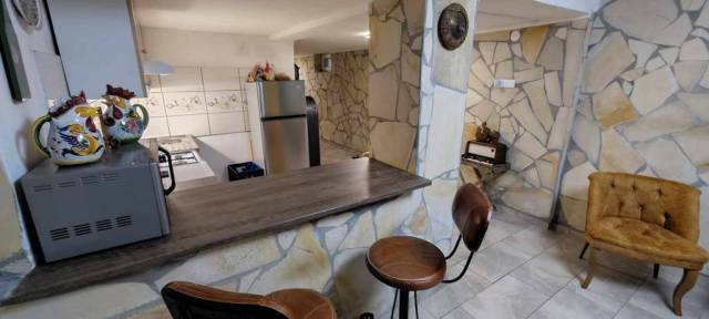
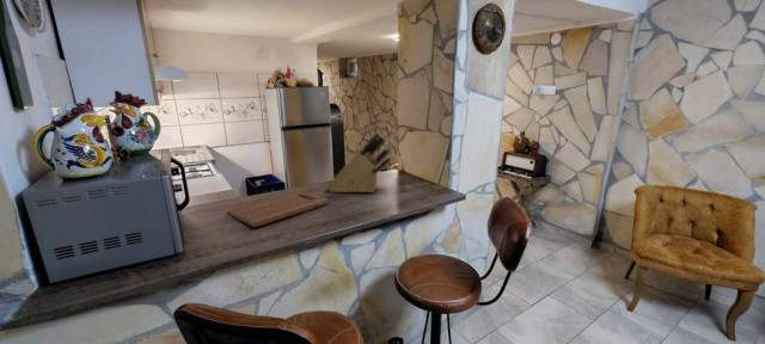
+ cutting board [227,190,330,228]
+ knife block [325,131,393,194]
